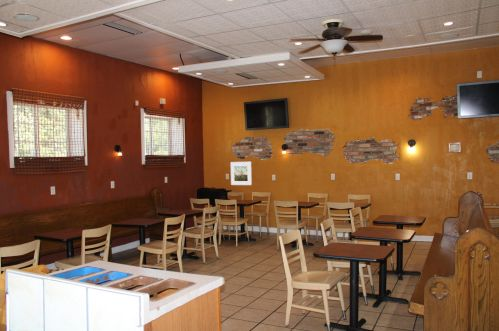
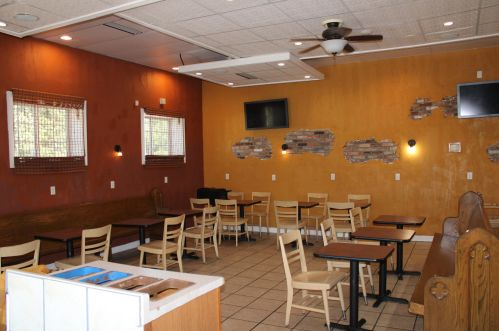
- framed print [230,161,253,186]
